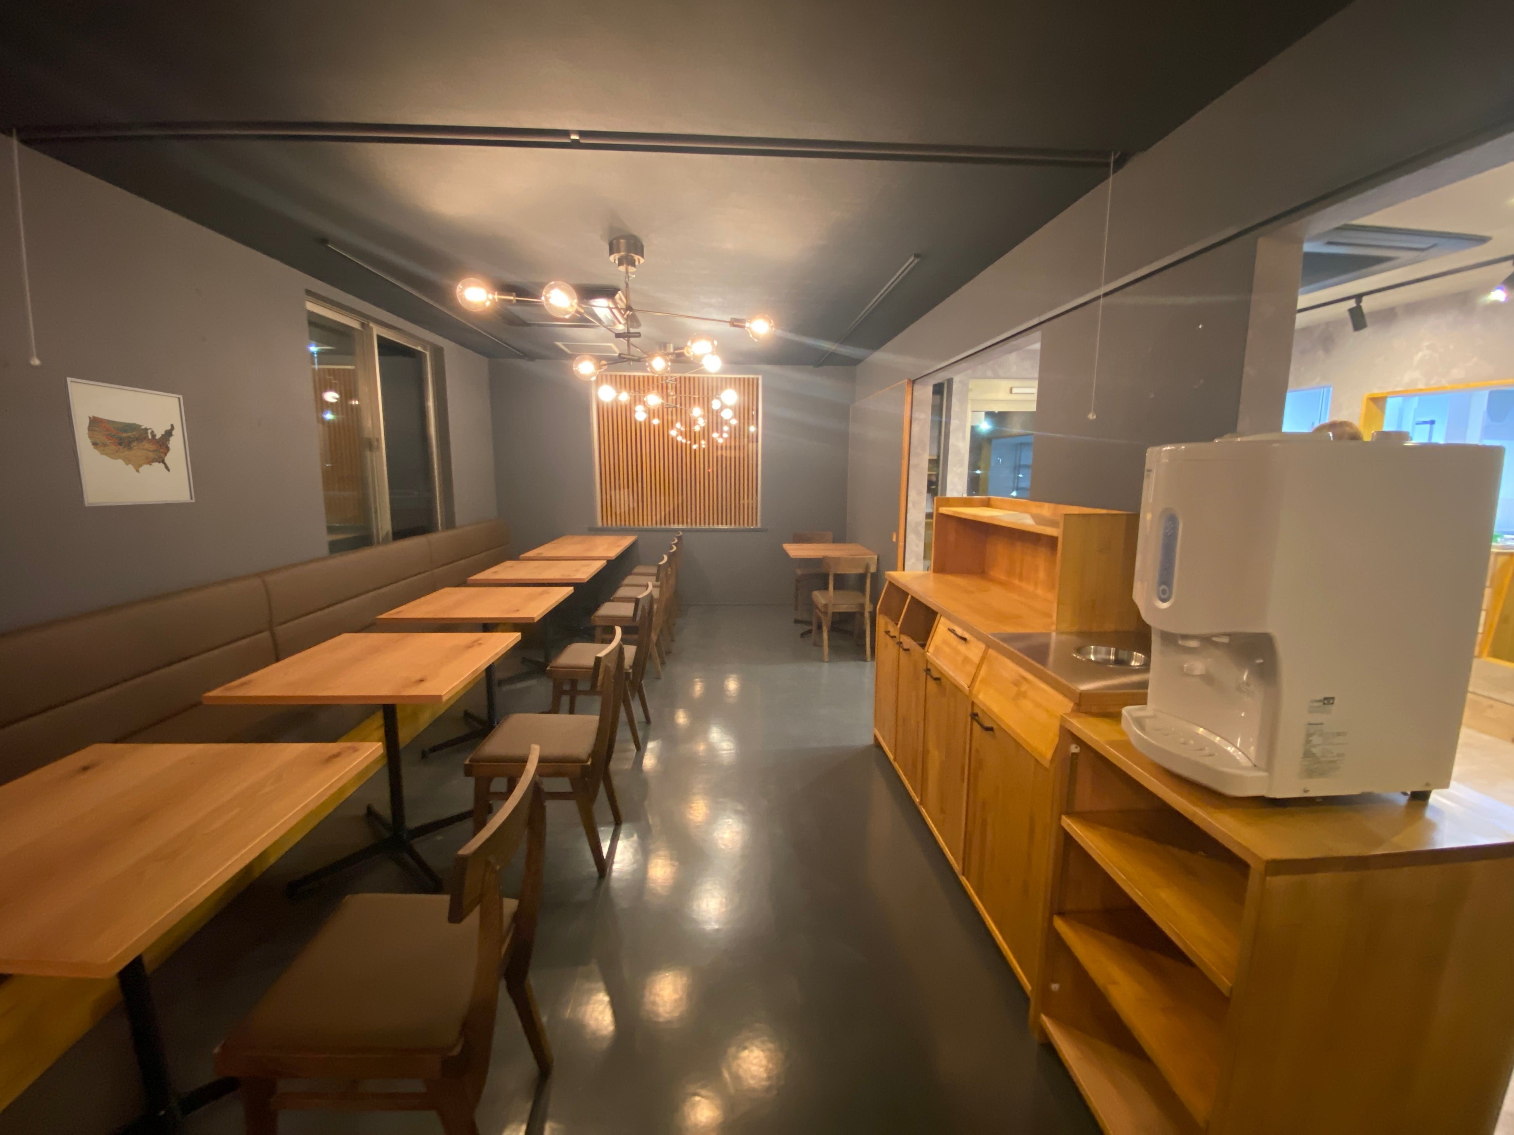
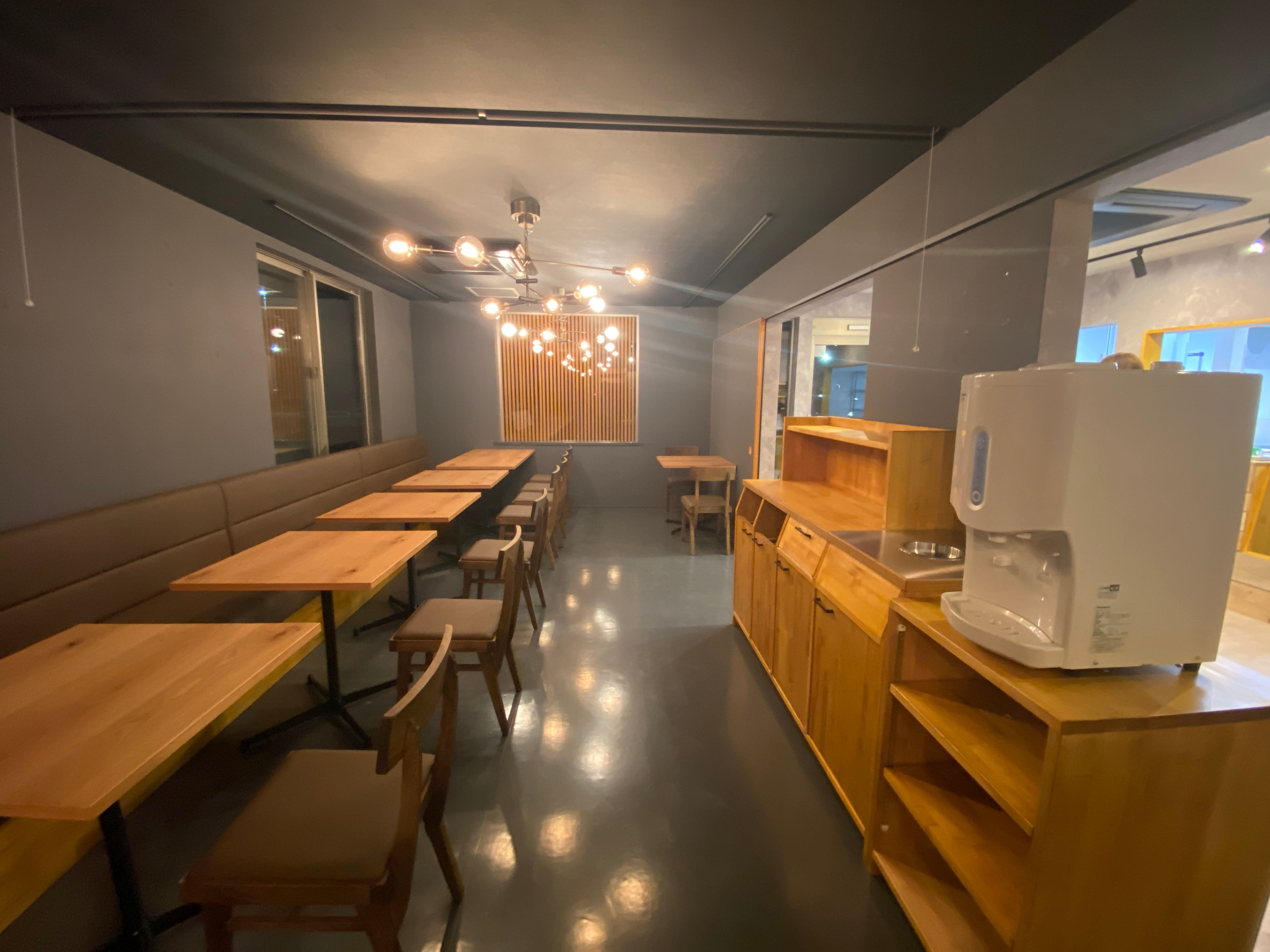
- wall art [62,377,196,507]
